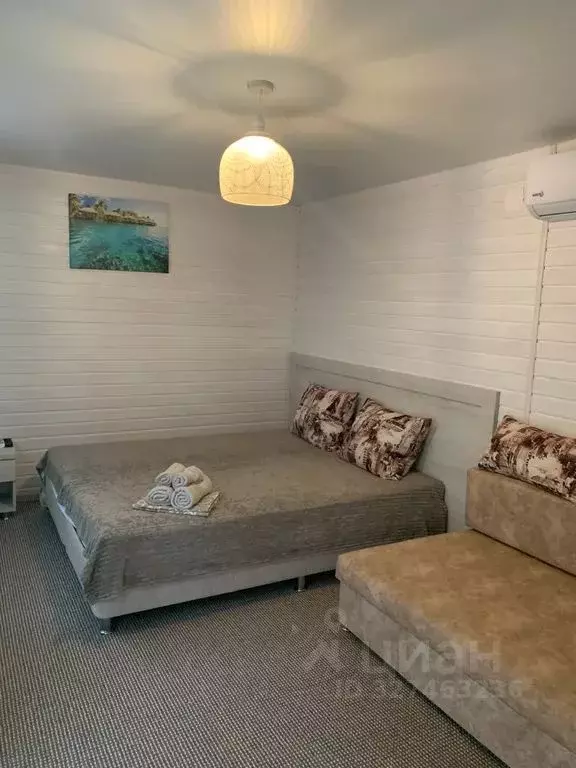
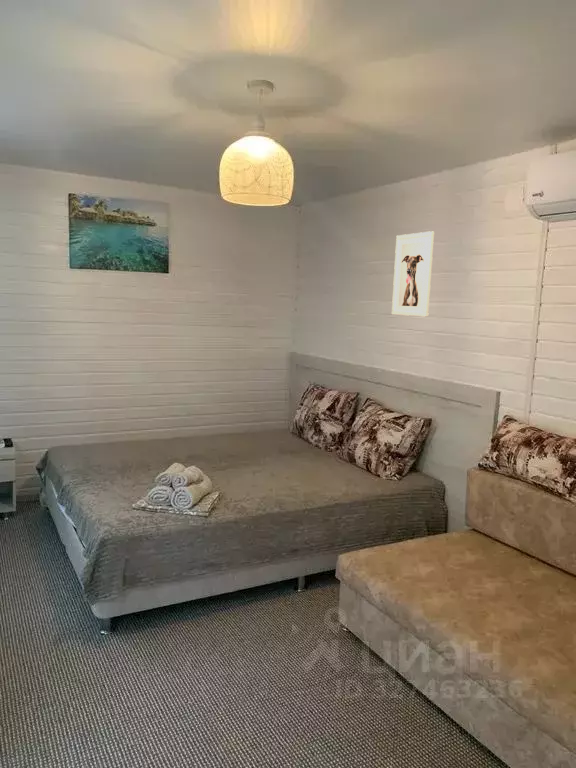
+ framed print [391,230,435,318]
